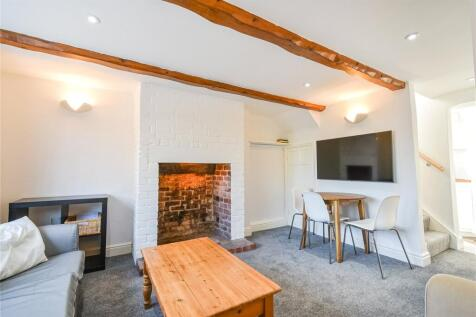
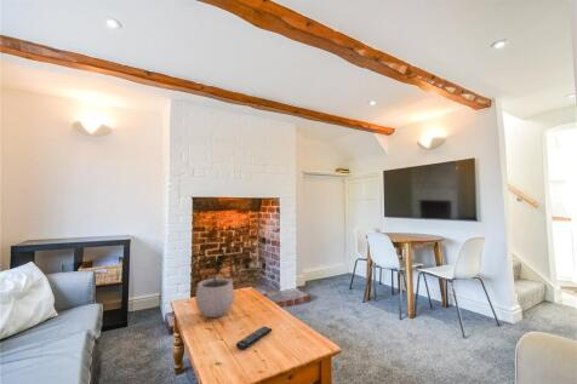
+ remote control [235,326,273,351]
+ plant pot [194,266,235,319]
